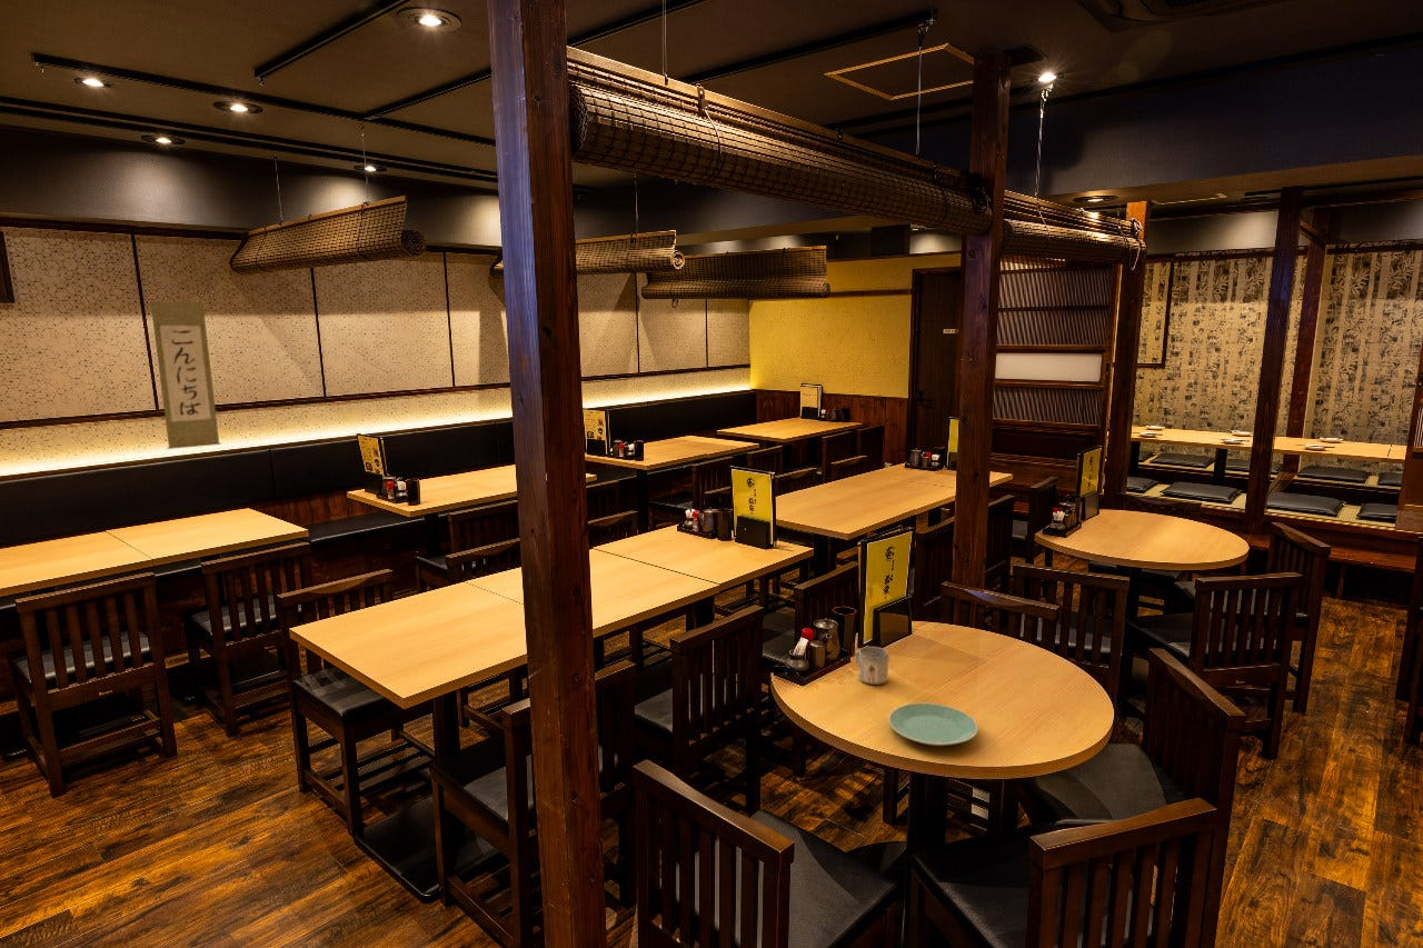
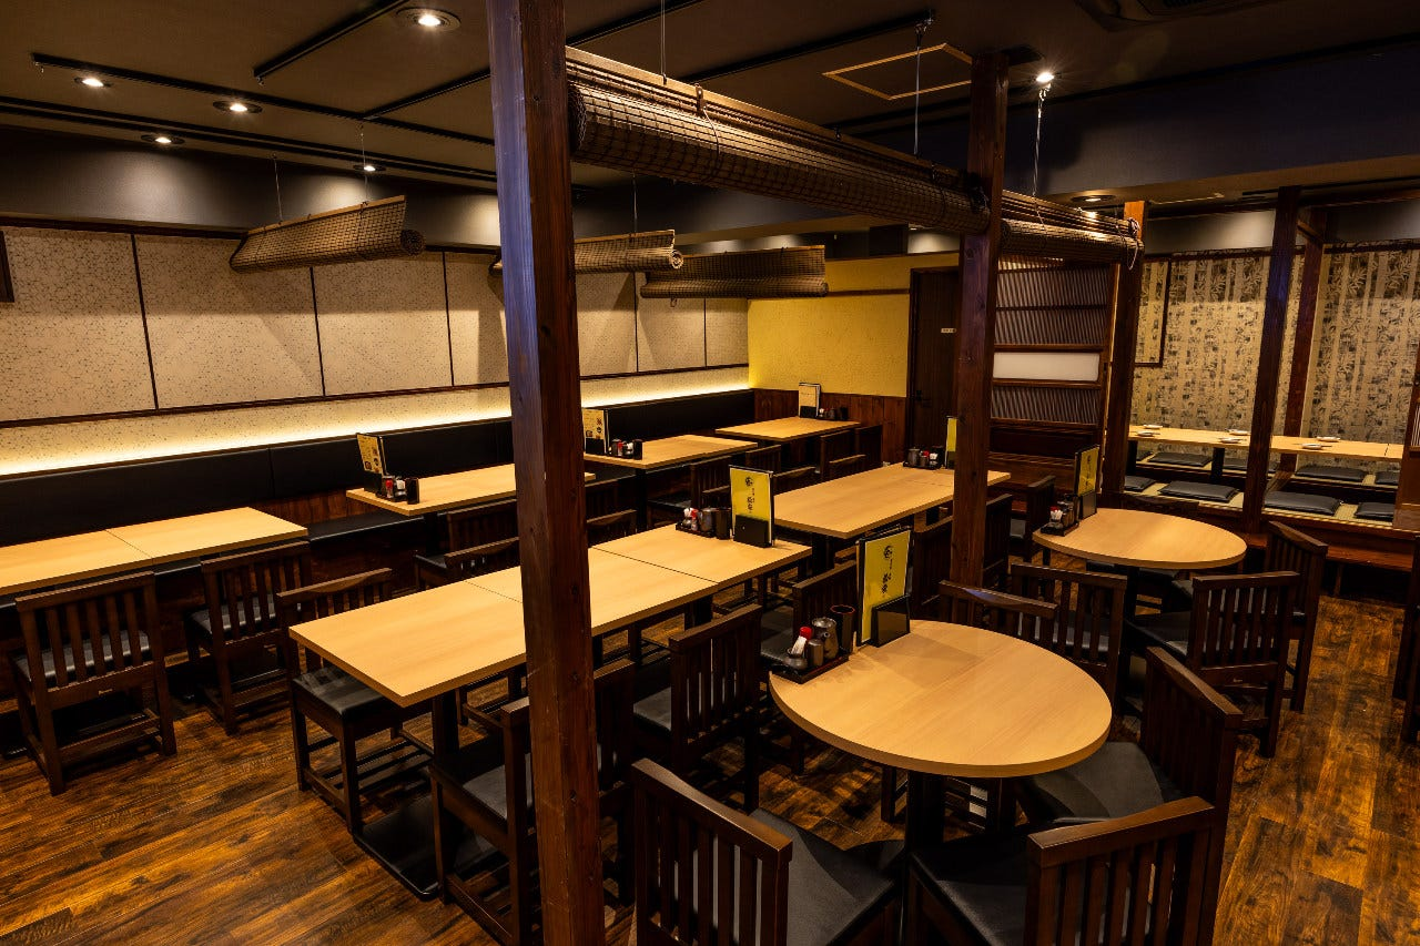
- wall scroll [149,296,222,450]
- mug [854,646,889,686]
- plate [887,702,979,747]
